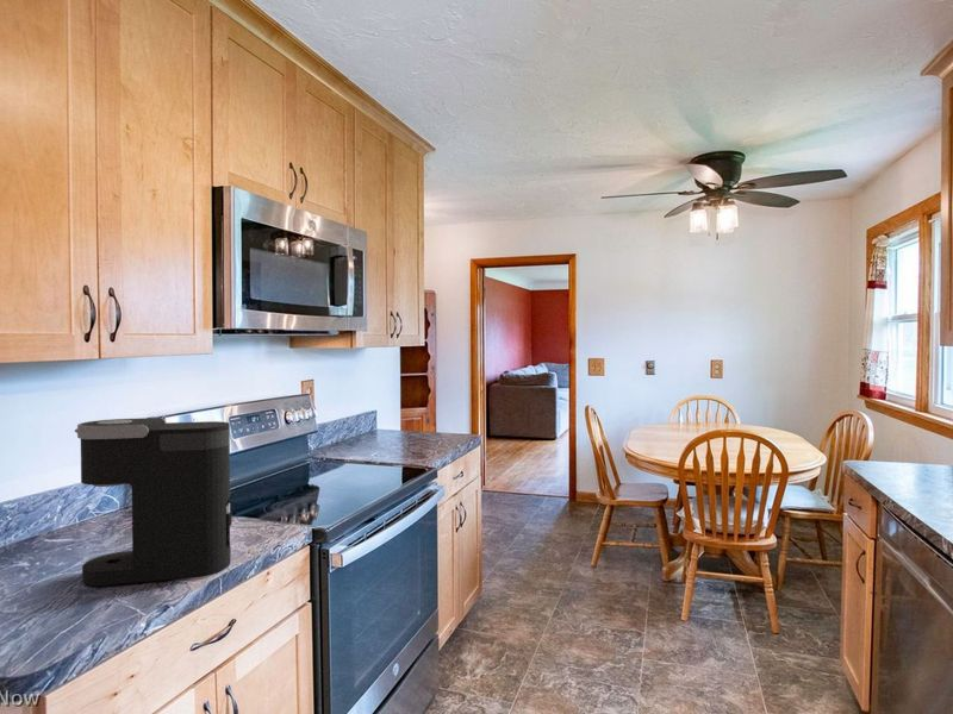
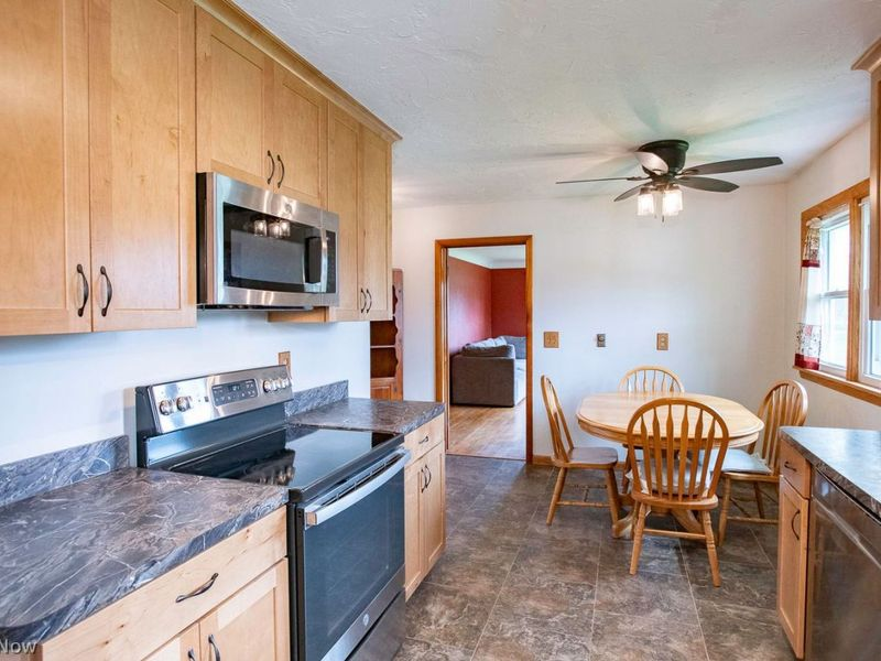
- coffee maker [74,416,233,588]
